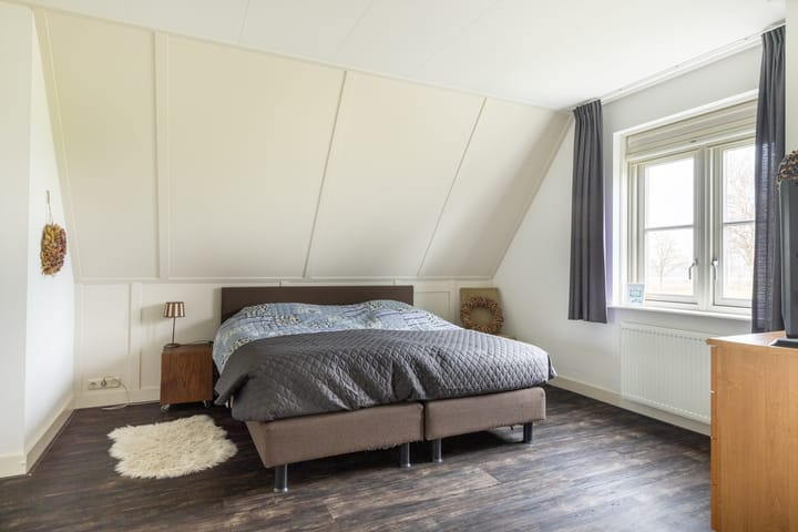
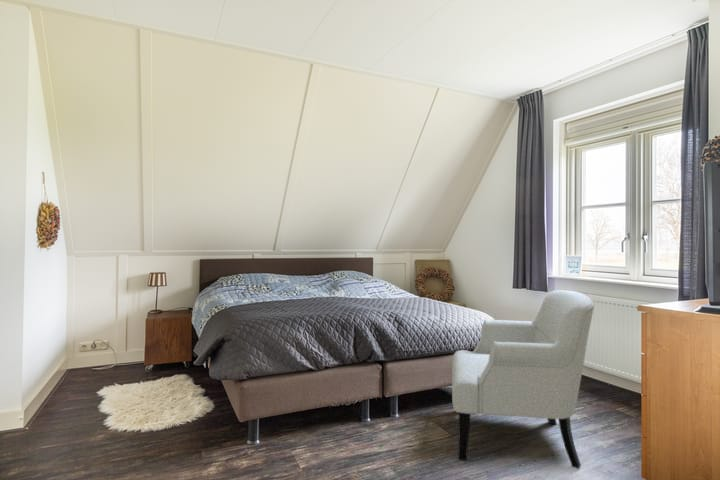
+ chair [451,289,596,470]
